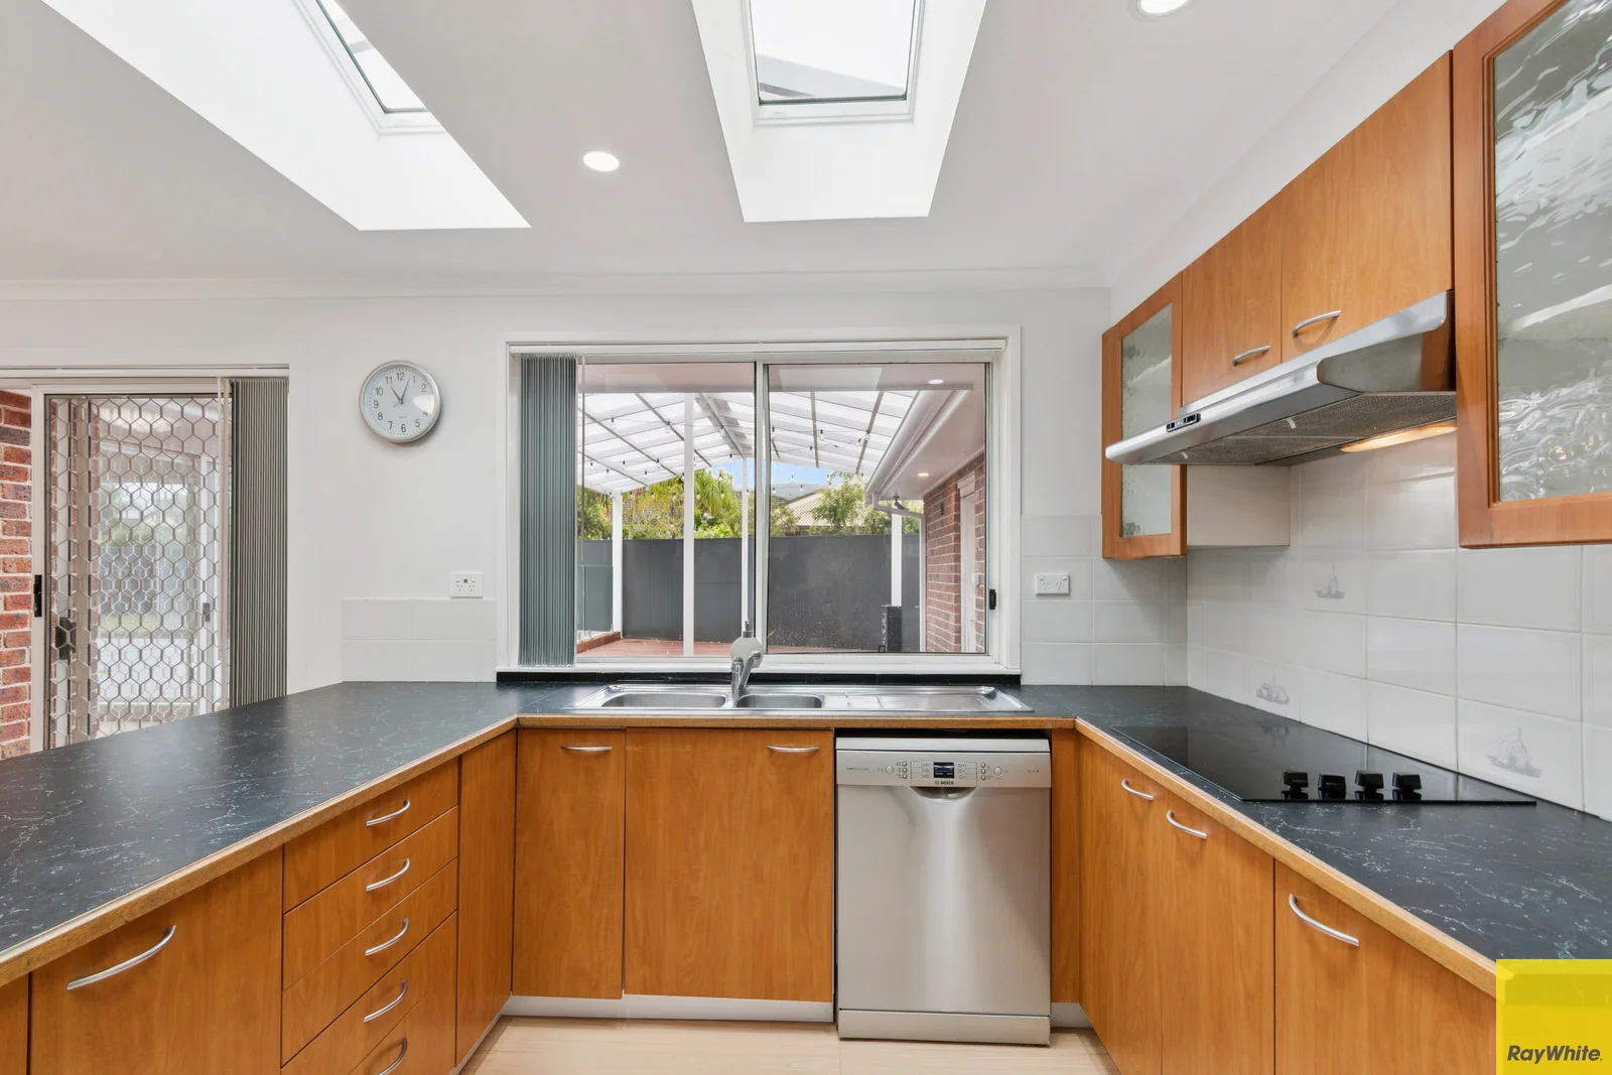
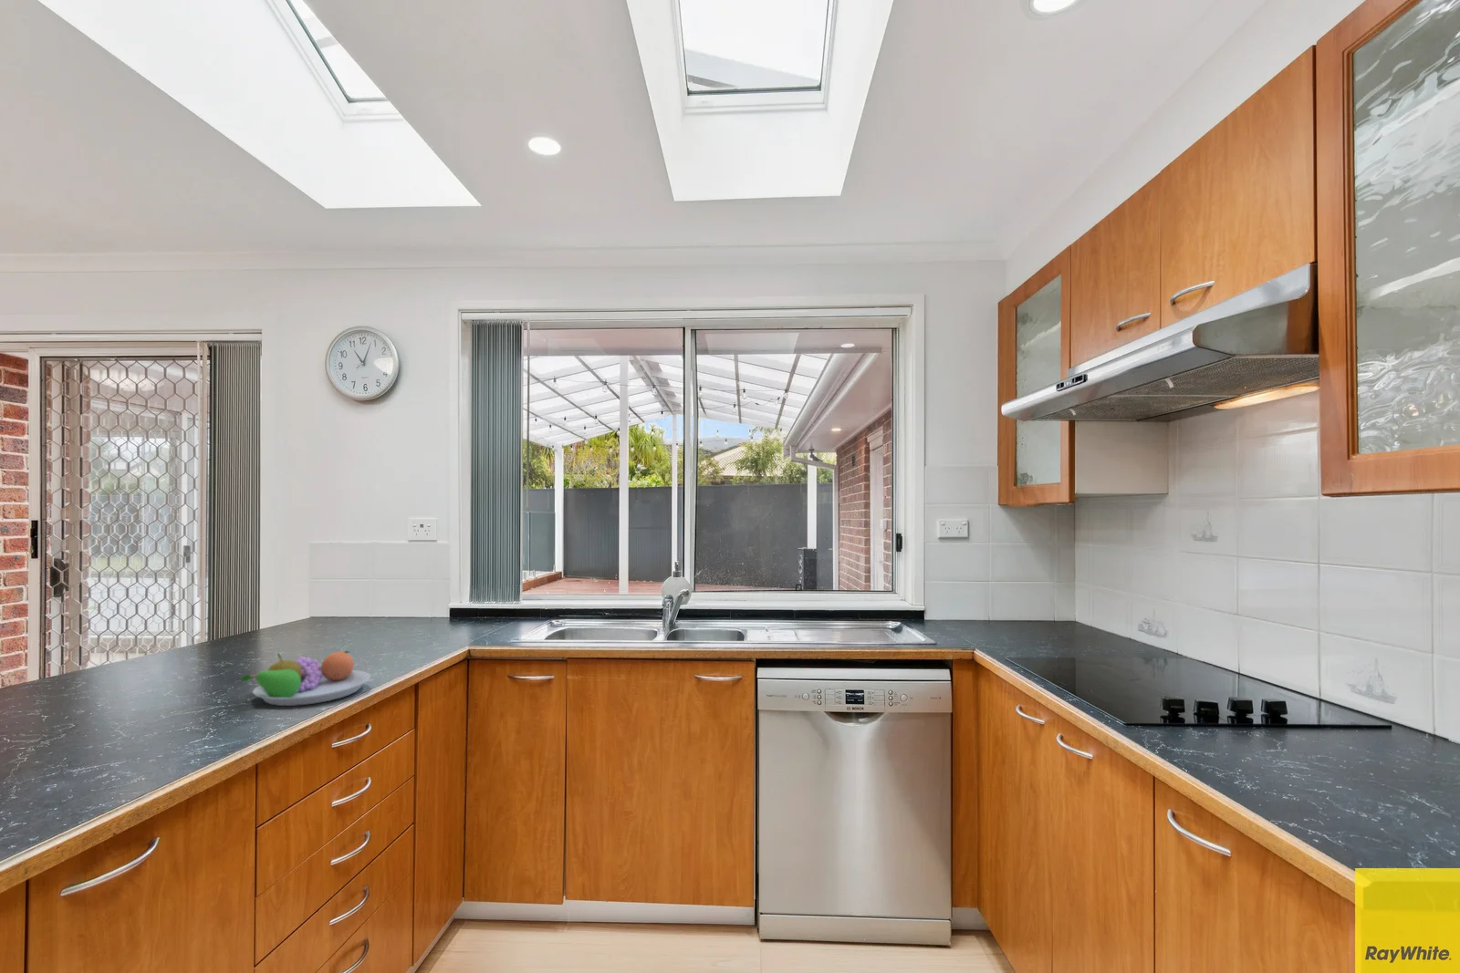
+ fruit bowl [240,650,372,707]
